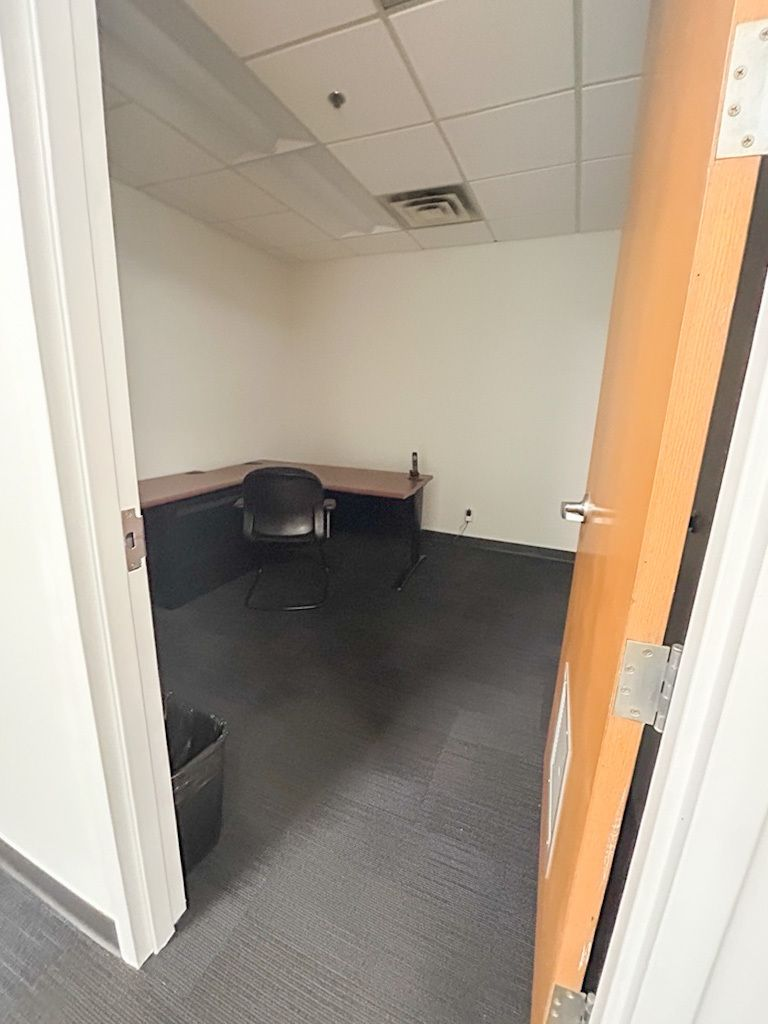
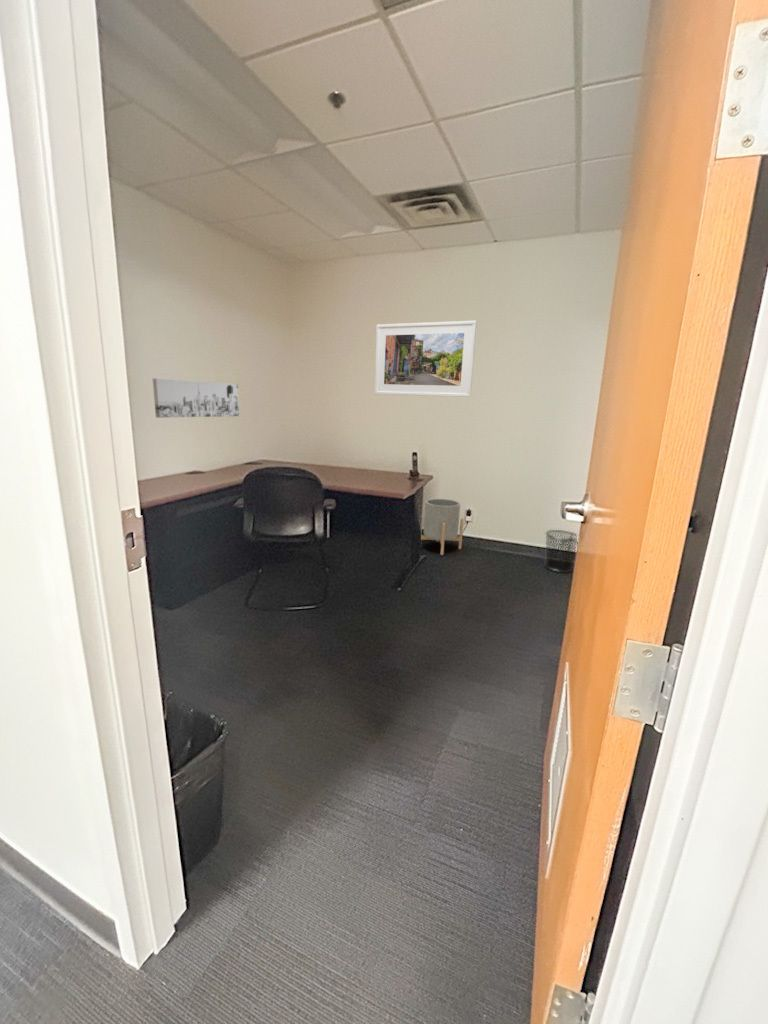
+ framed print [374,320,478,398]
+ wall art [152,378,240,419]
+ waste bin [543,529,578,573]
+ planter [420,498,465,556]
